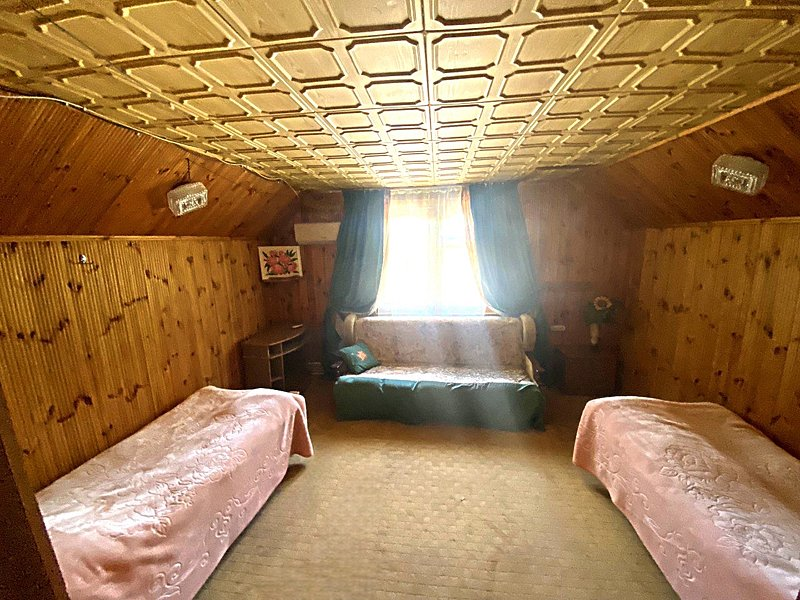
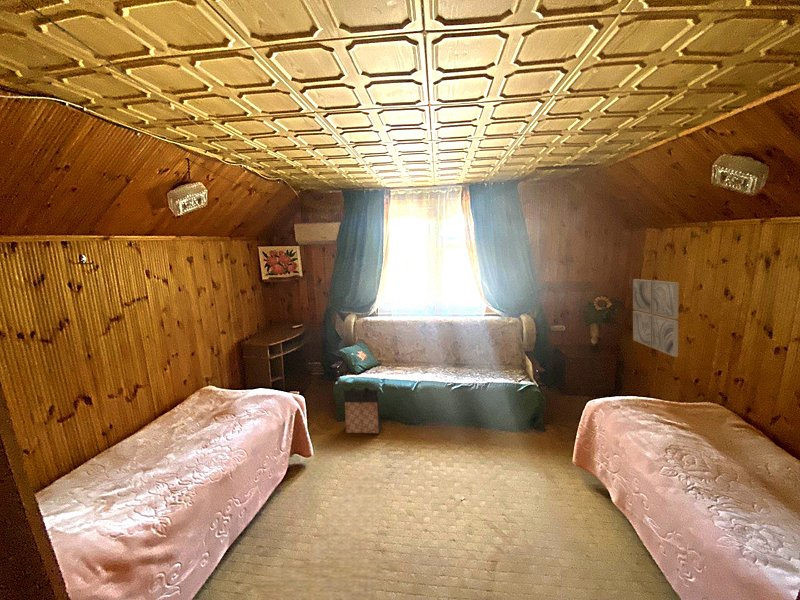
+ wall art [632,278,680,358]
+ bag [343,386,382,434]
